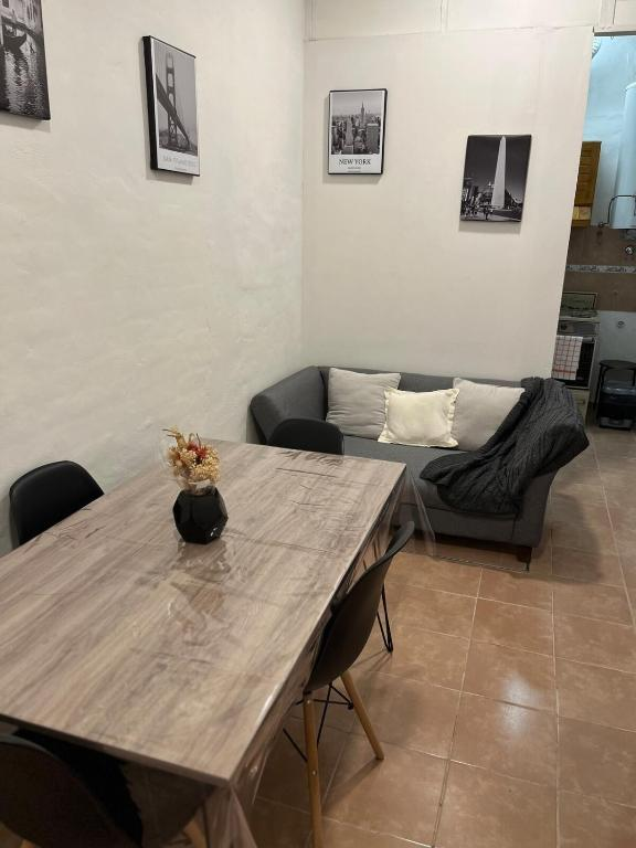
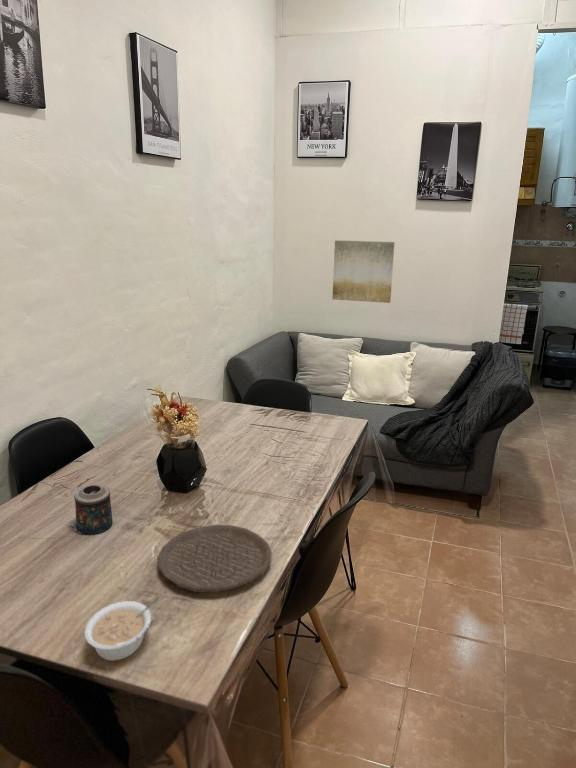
+ legume [84,596,161,662]
+ plate [157,524,273,593]
+ wall art [331,239,396,304]
+ candle [68,484,113,535]
